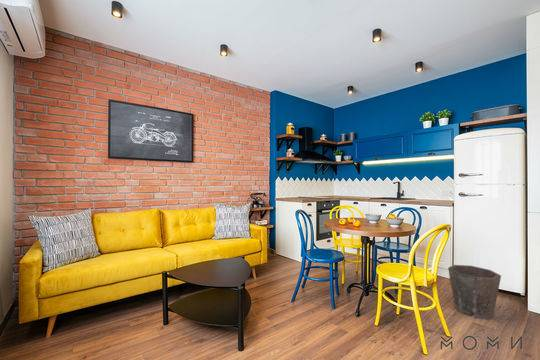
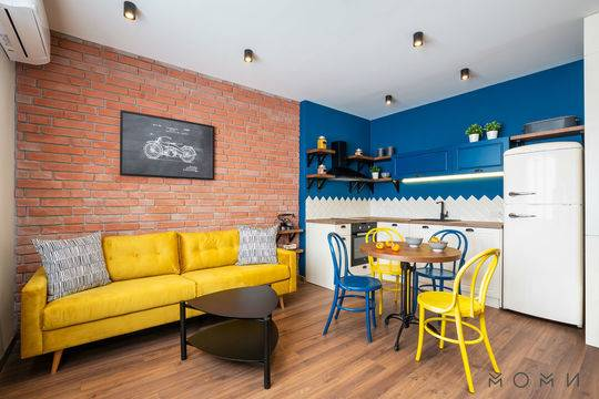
- waste bin [447,264,502,320]
